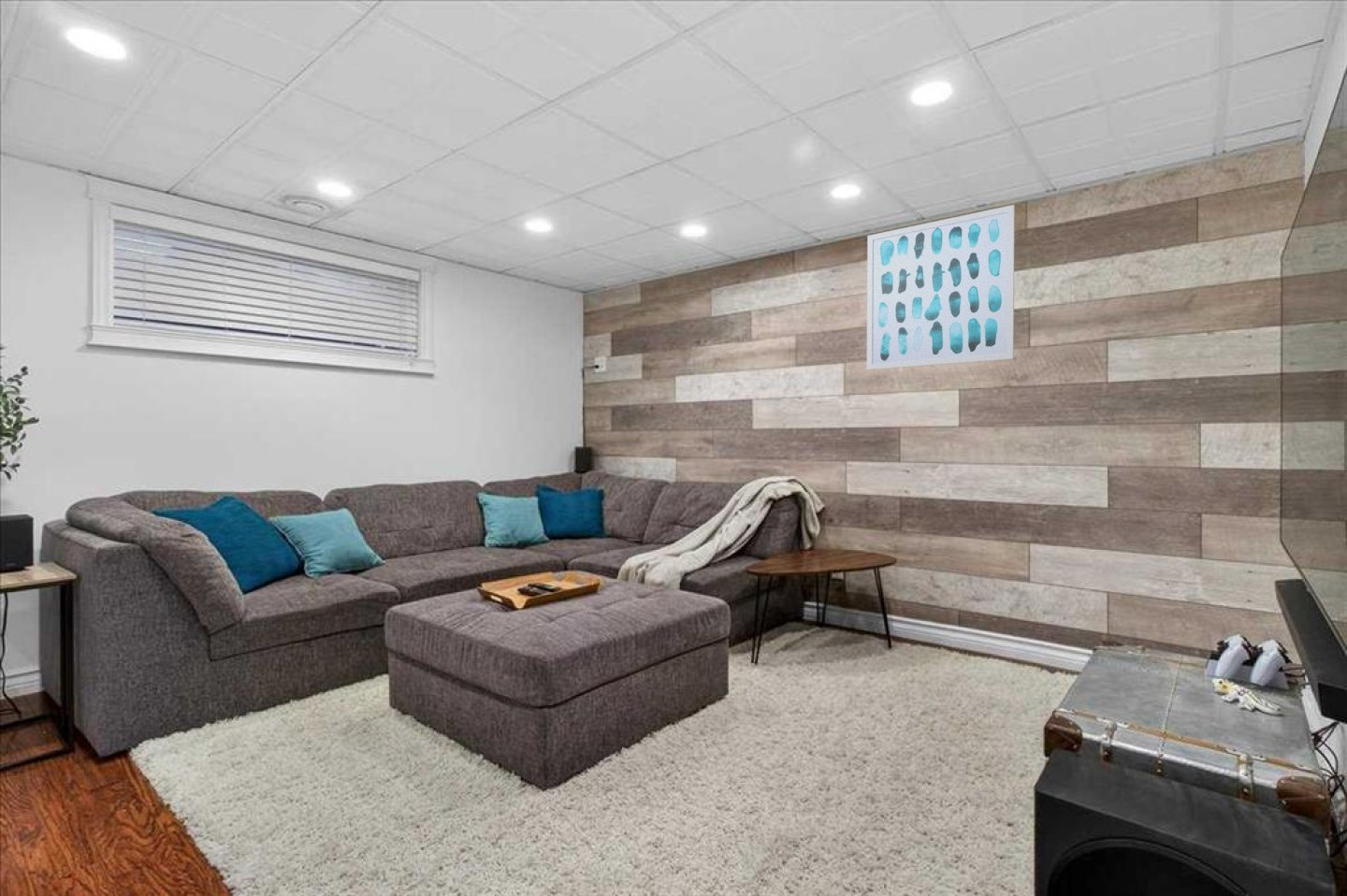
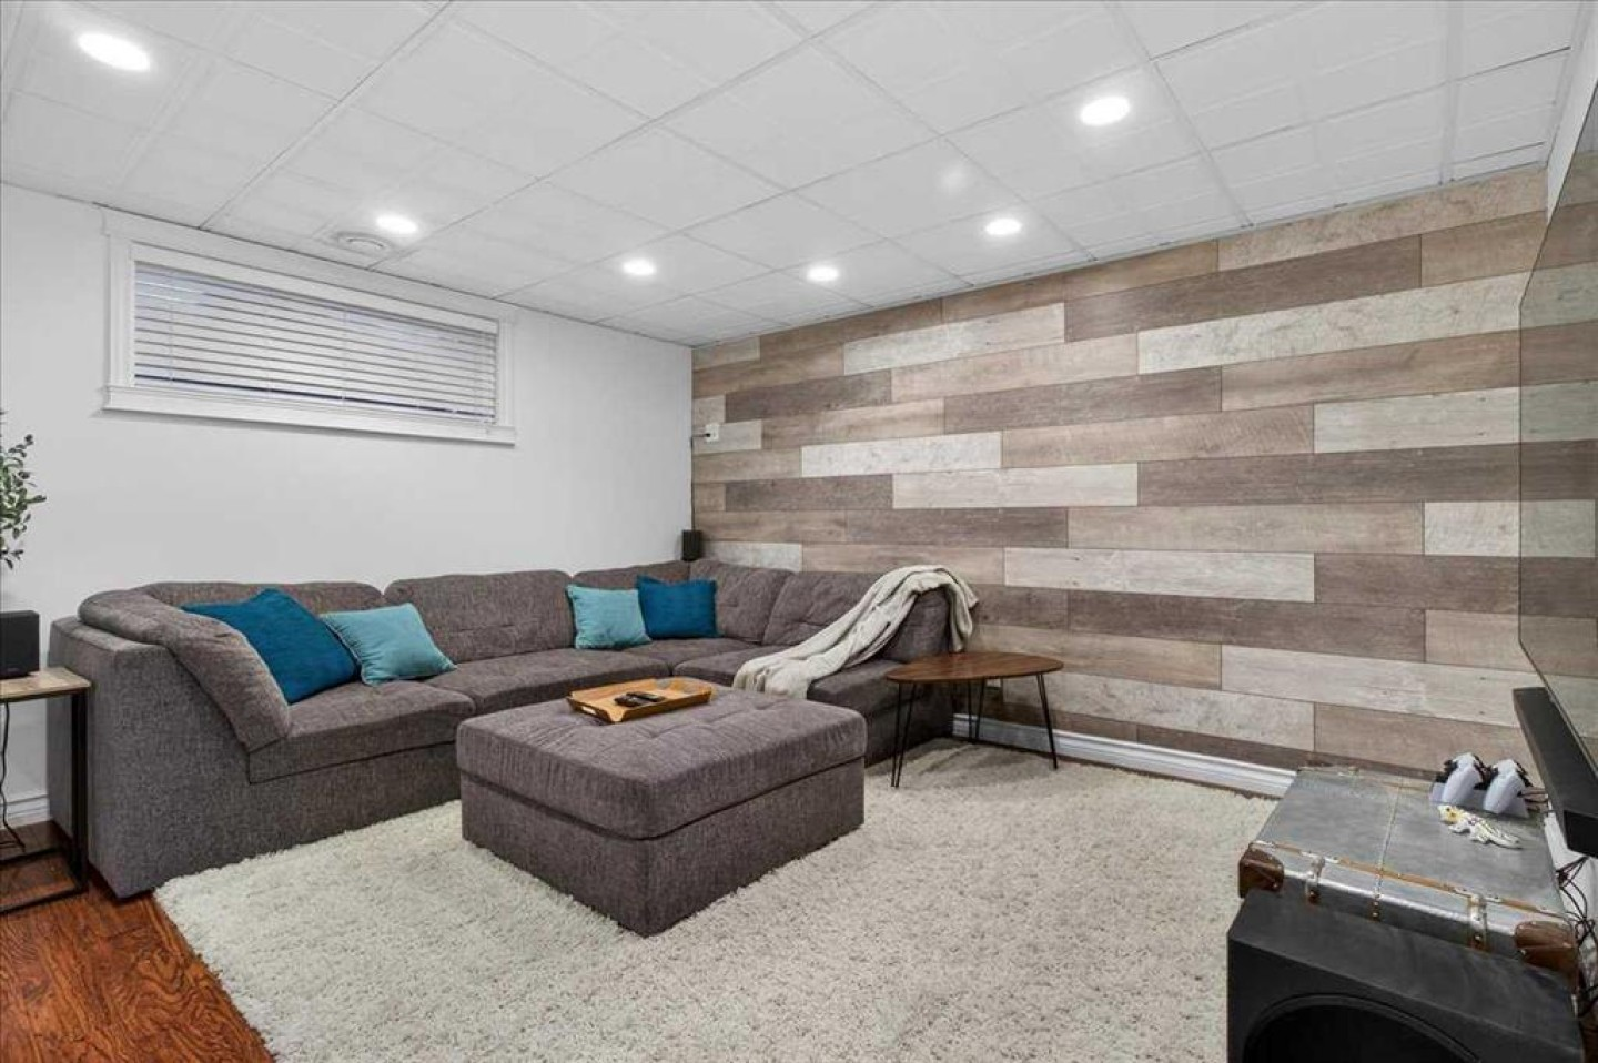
- wall art [866,204,1016,370]
